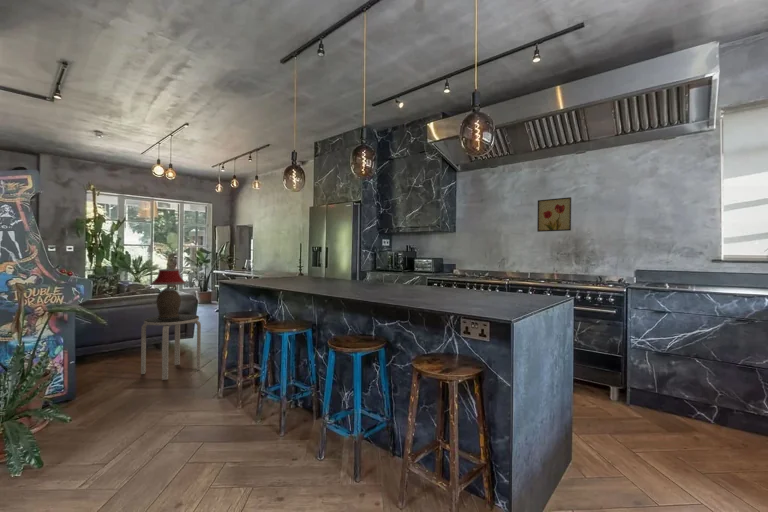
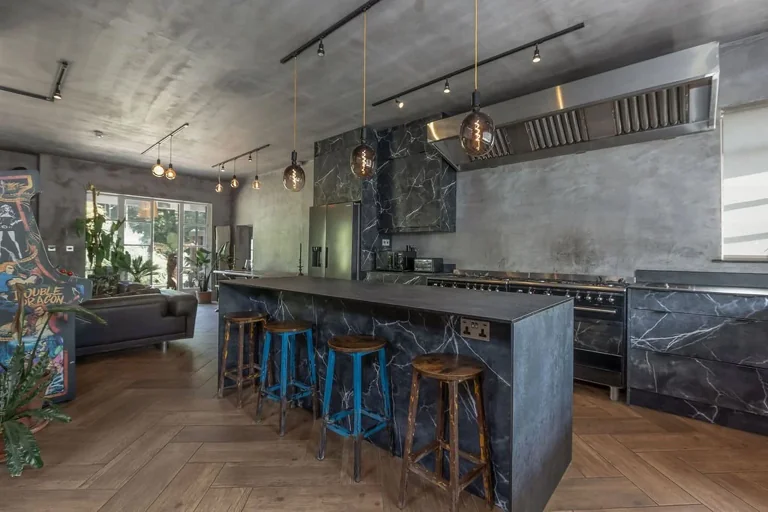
- wall art [536,196,572,233]
- table lamp [150,268,187,319]
- side table [140,313,202,381]
